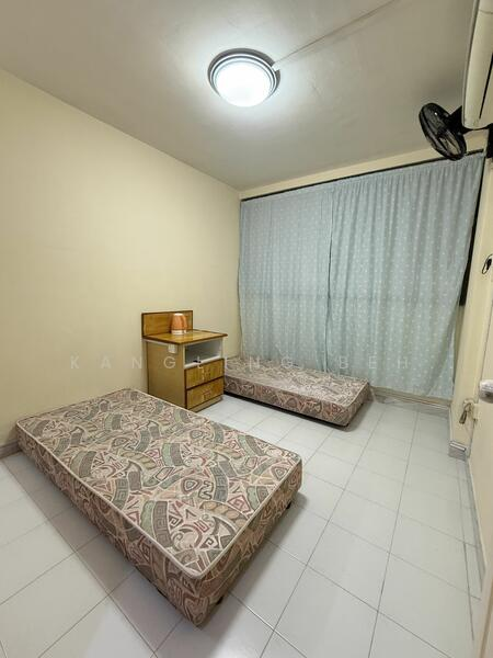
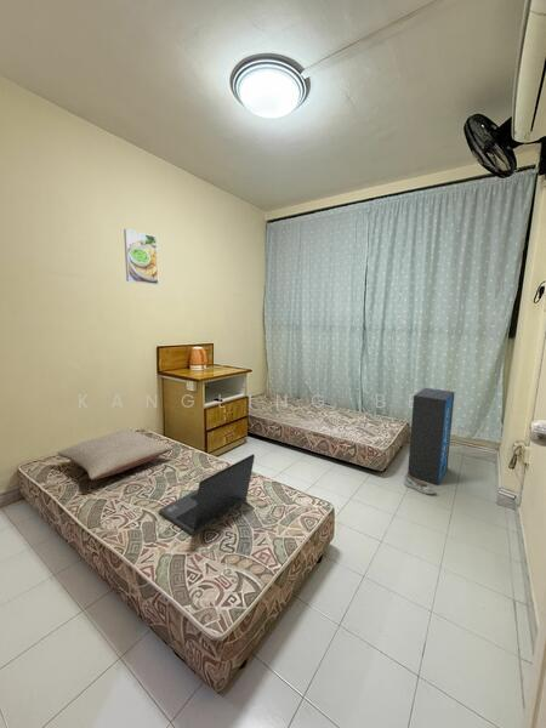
+ pillow [56,428,174,482]
+ laptop [158,453,256,538]
+ shoe [403,473,437,495]
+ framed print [123,228,160,286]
+ air purifier [406,387,455,485]
